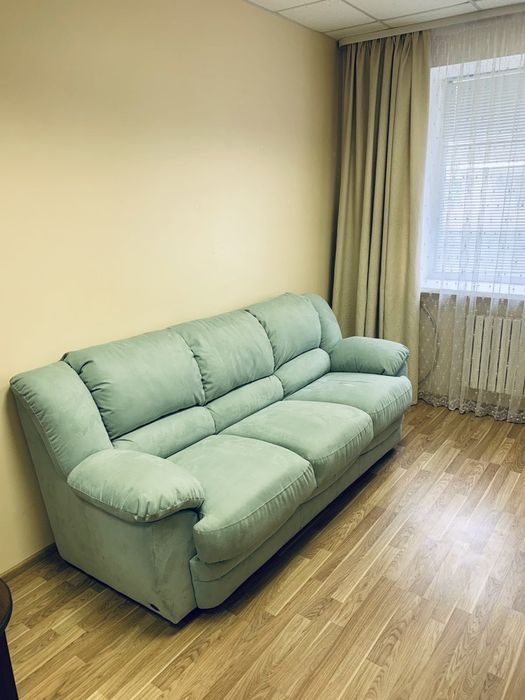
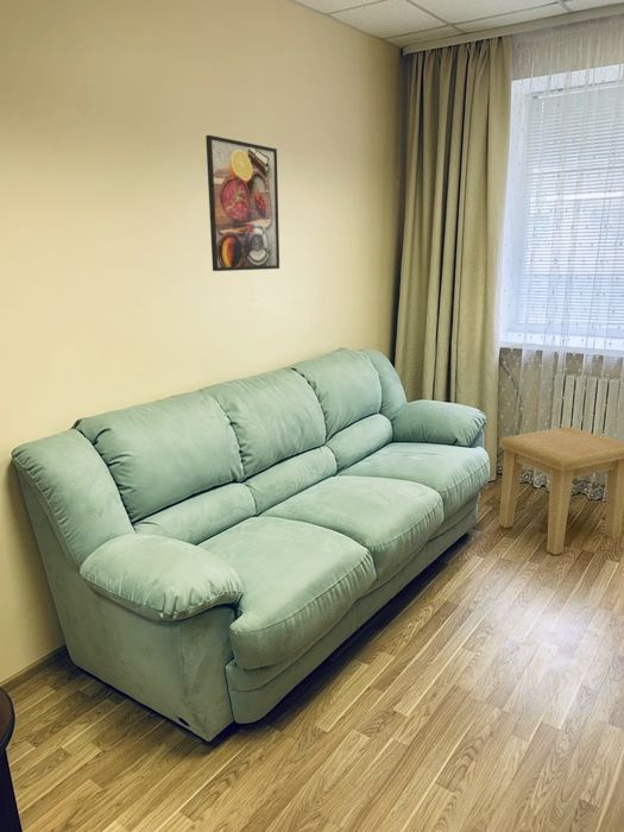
+ side table [498,426,624,556]
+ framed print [204,134,281,272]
